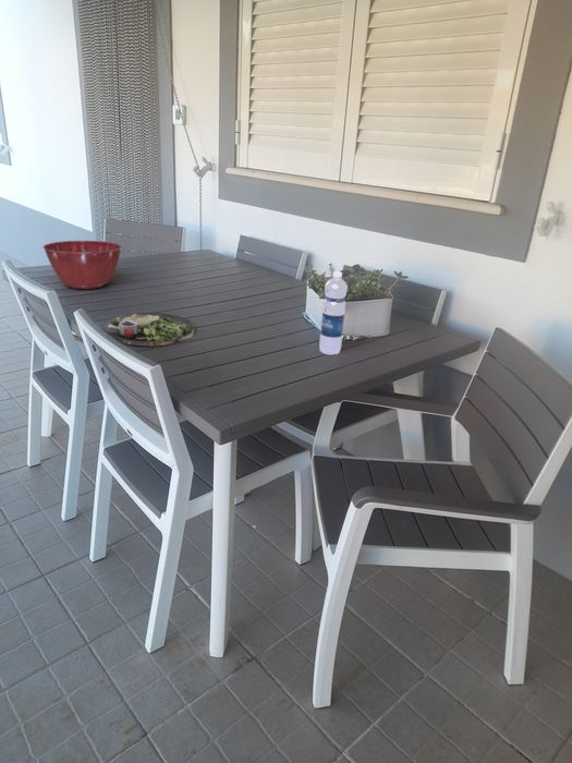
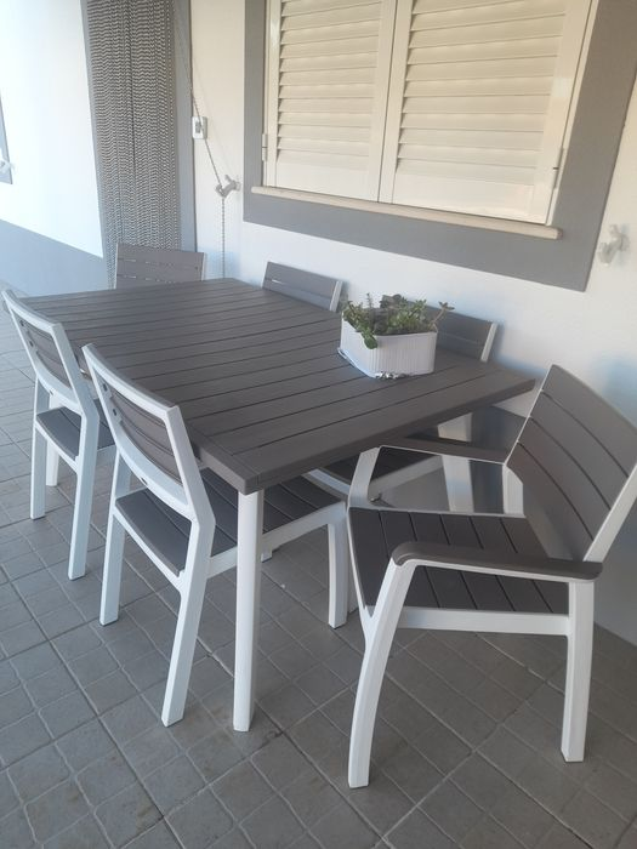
- mixing bowl [42,240,122,290]
- water bottle [318,270,349,356]
- dinner plate [101,312,195,347]
